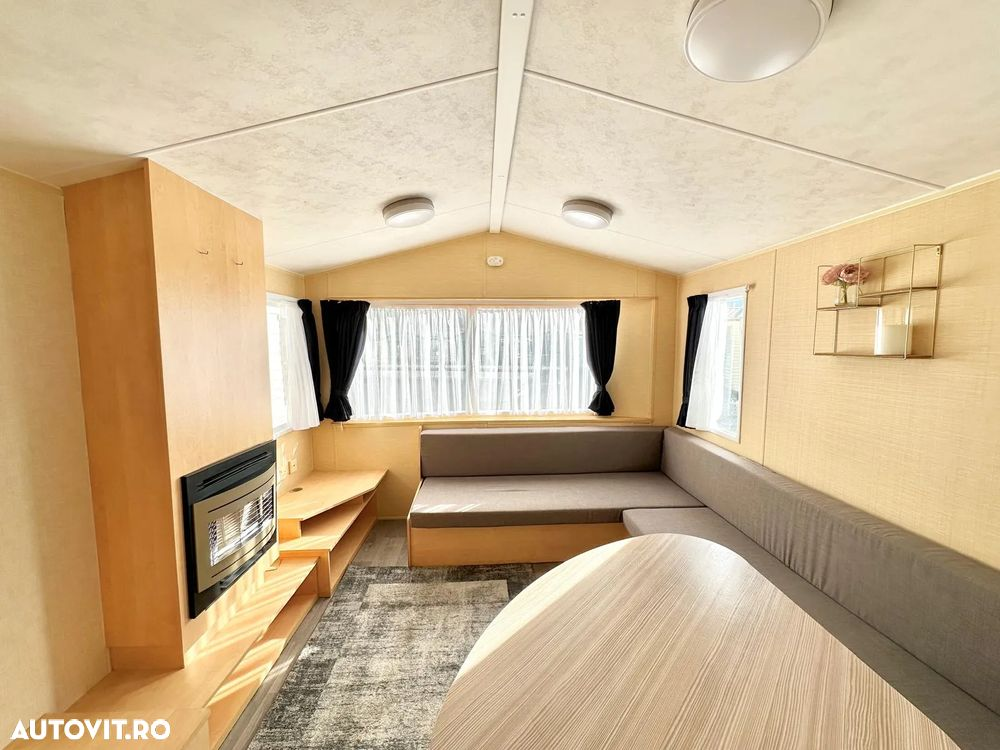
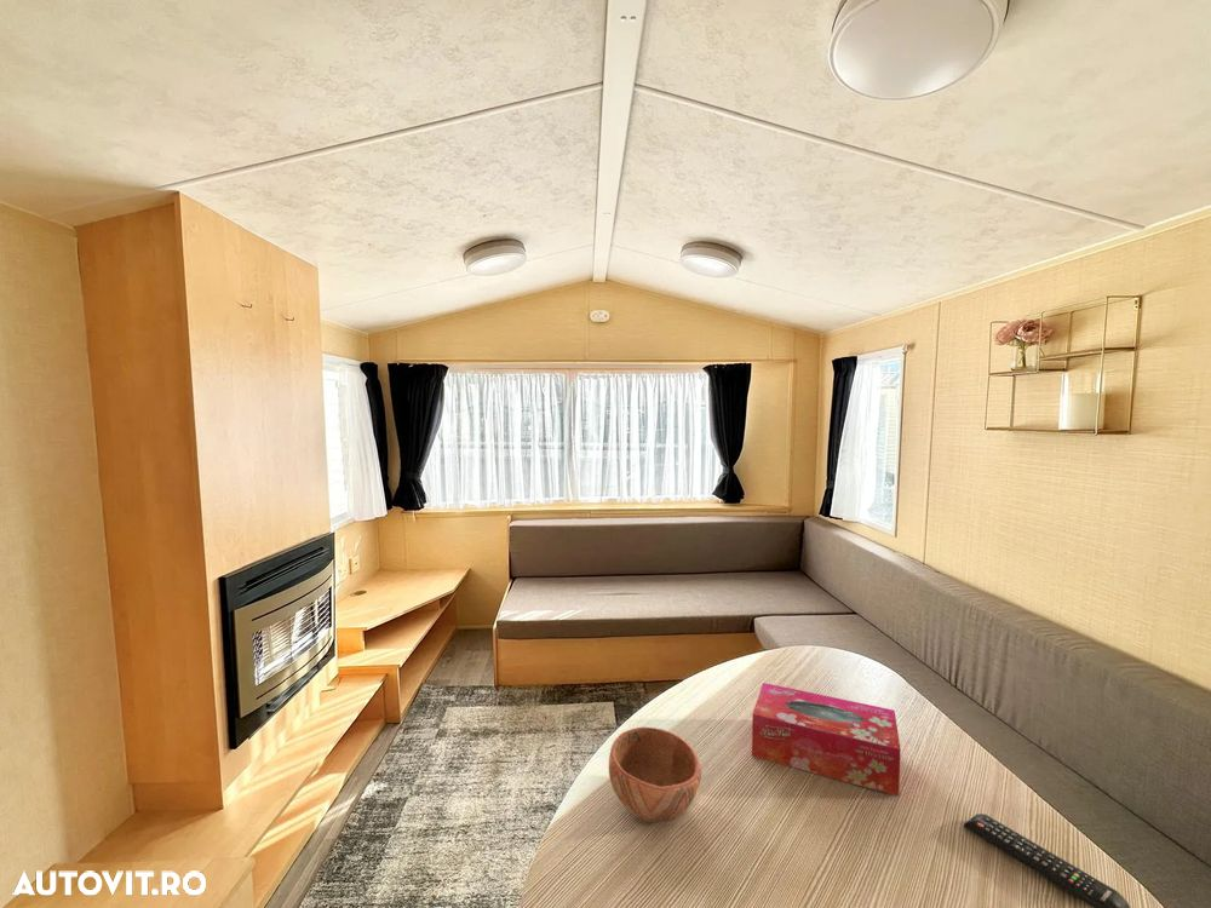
+ remote control [962,812,1131,908]
+ tissue box [751,682,902,797]
+ bowl [608,726,702,823]
